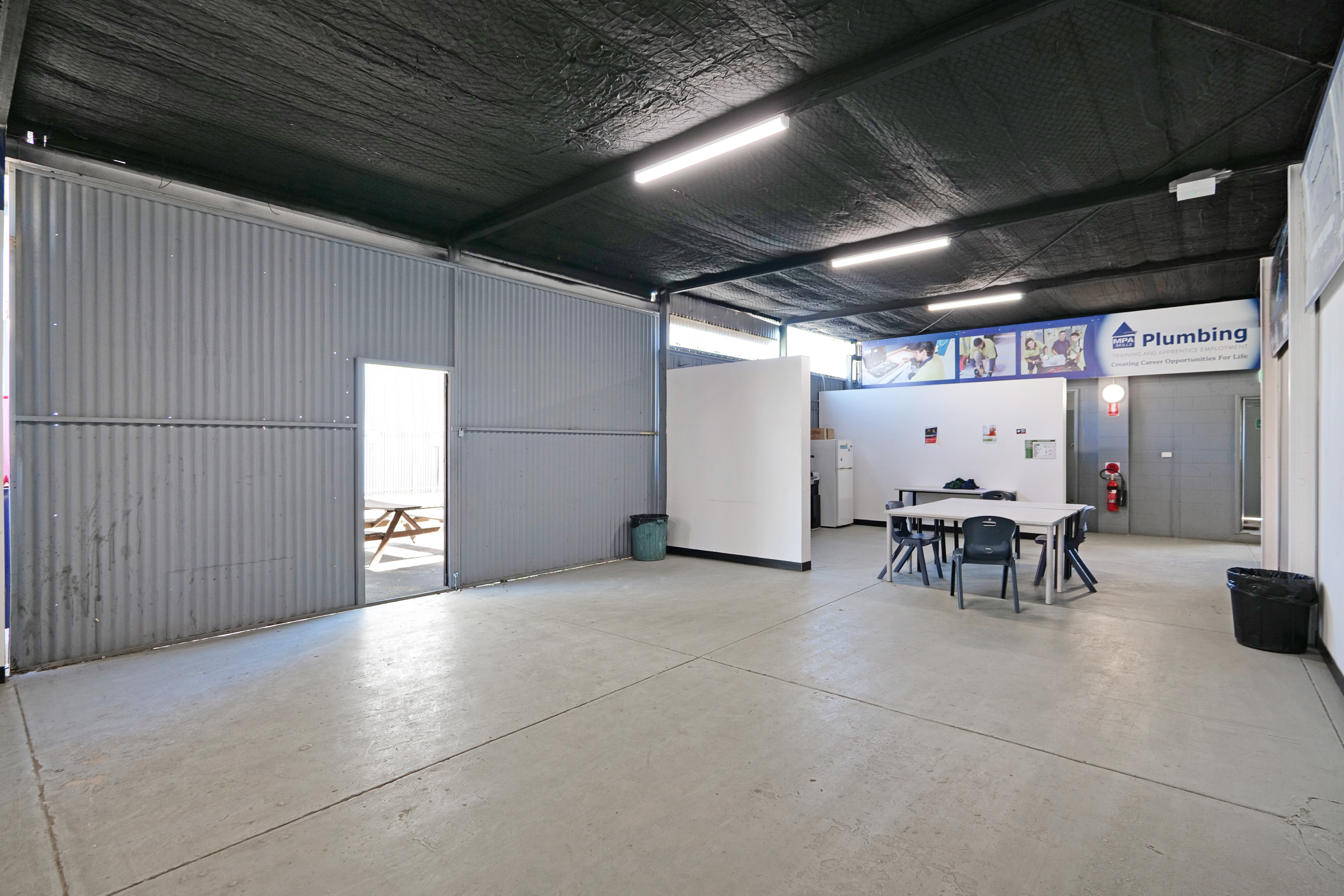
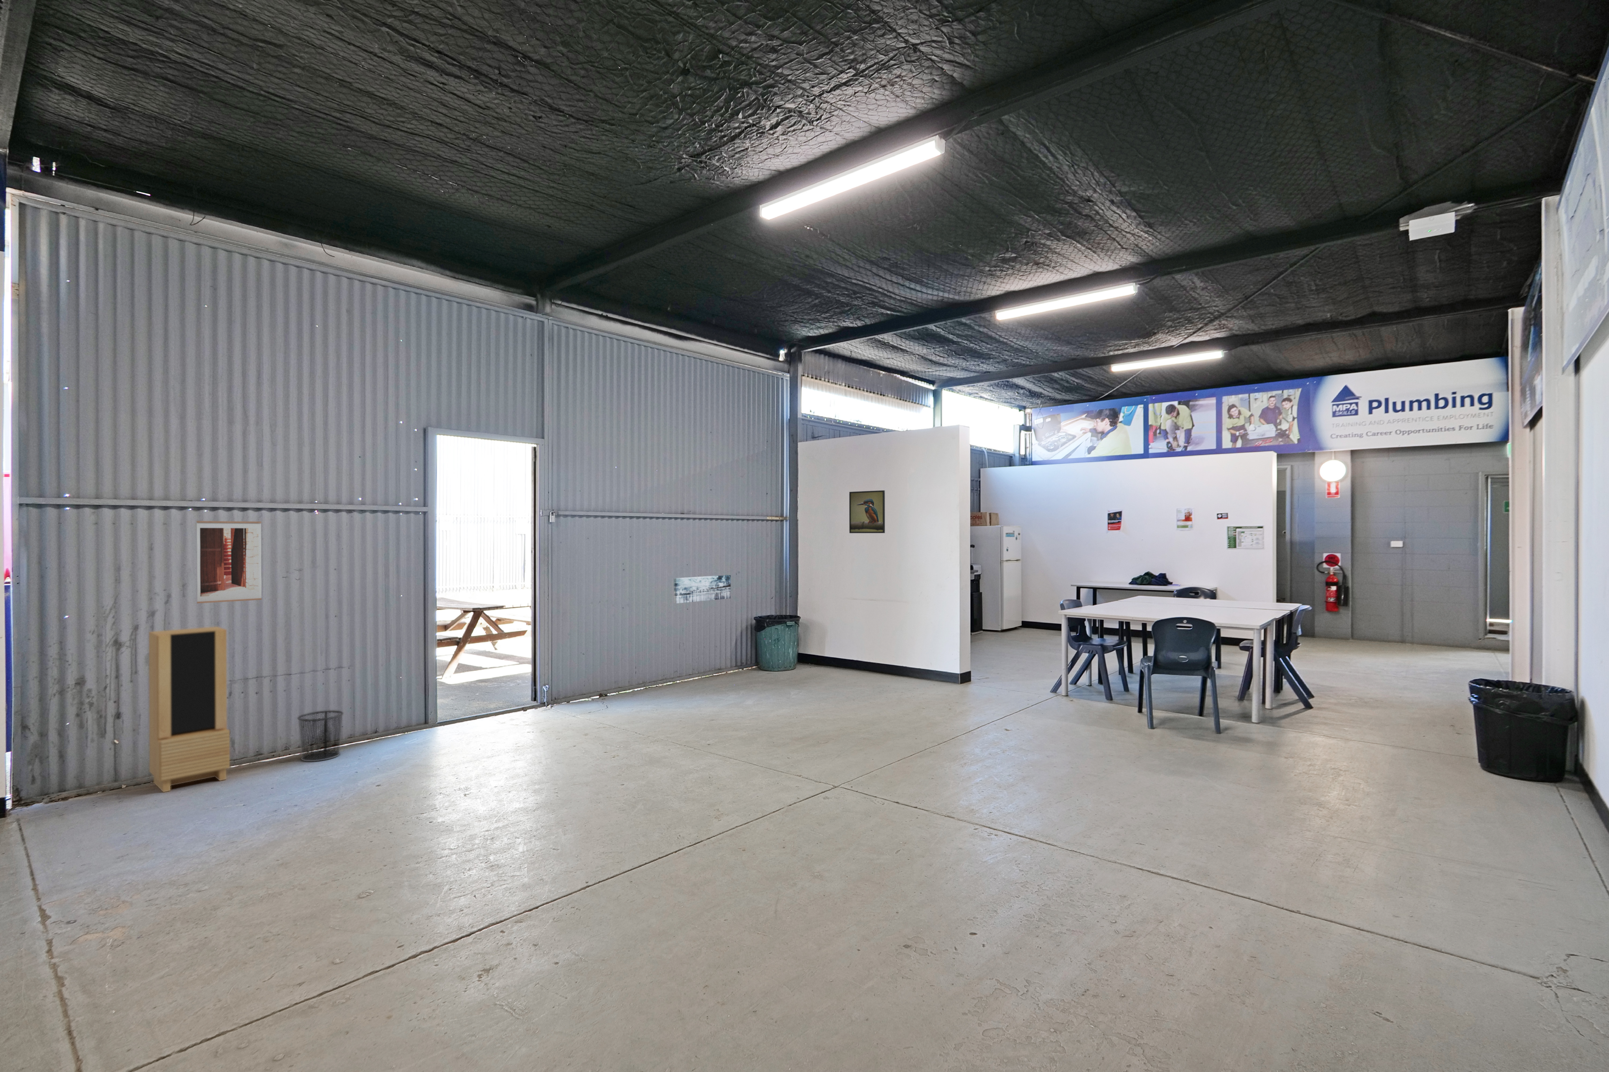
+ wall art [196,520,262,604]
+ wall art [673,574,731,604]
+ storage cabinet [148,626,230,792]
+ waste bin [297,711,344,762]
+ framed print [849,489,886,534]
